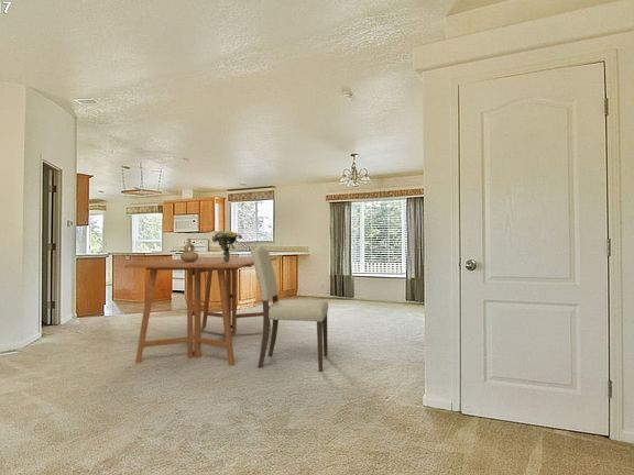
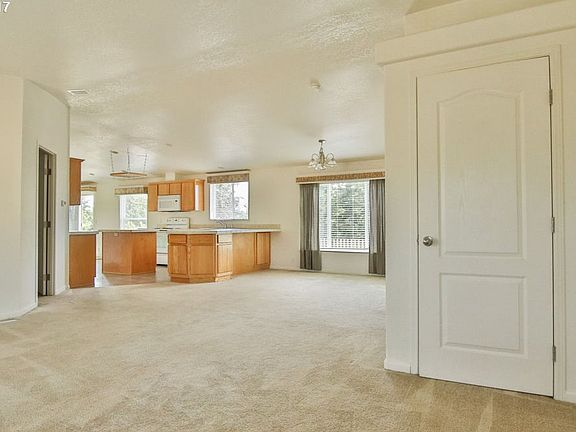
- ceramic jug [179,238,199,262]
- bouquet [210,230,243,262]
- dining table [123,256,278,367]
- chair [250,245,329,373]
